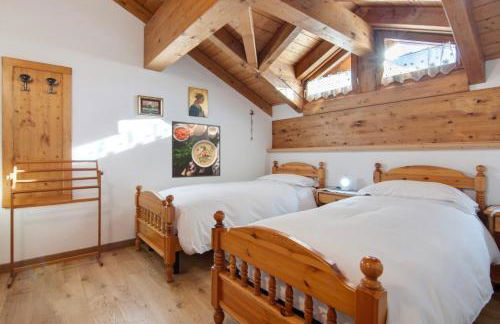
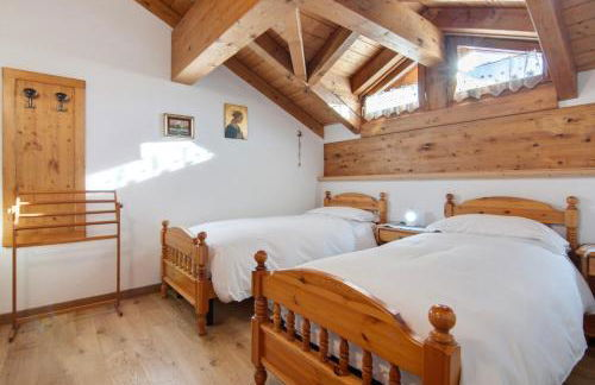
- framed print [171,120,221,179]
